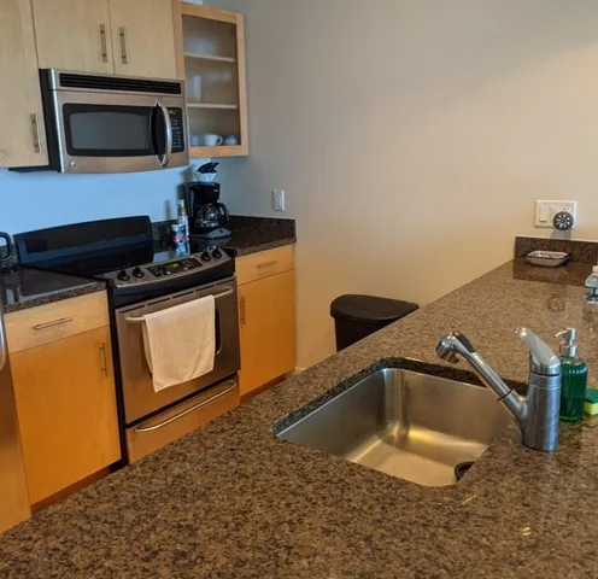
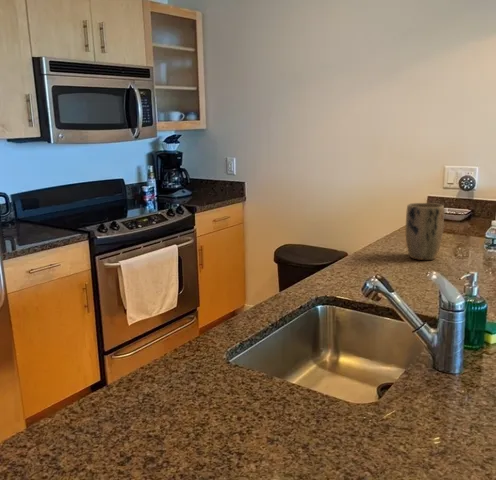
+ plant pot [405,202,445,261]
